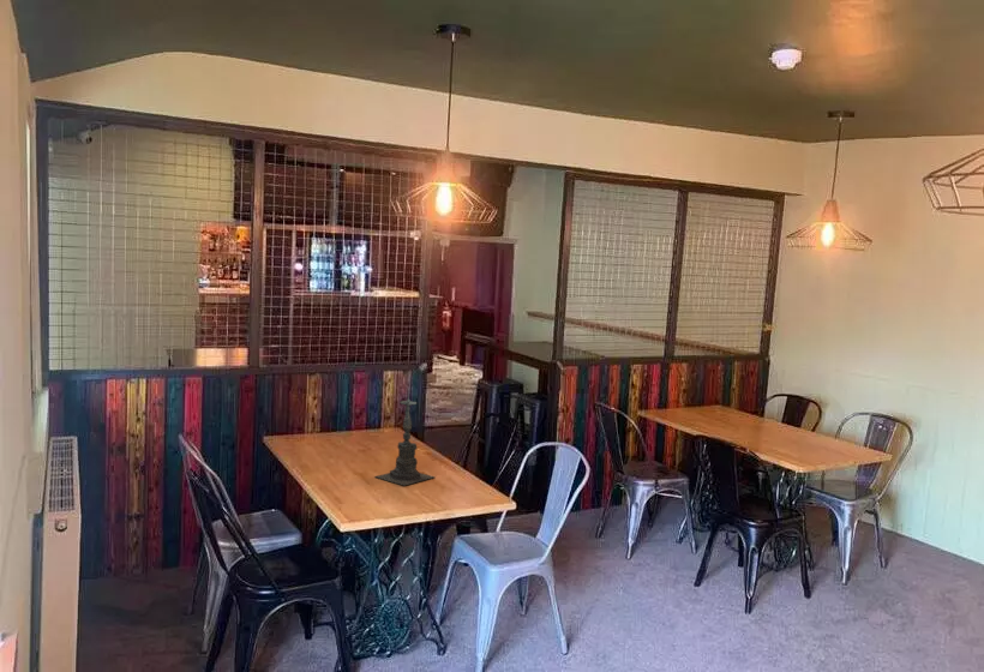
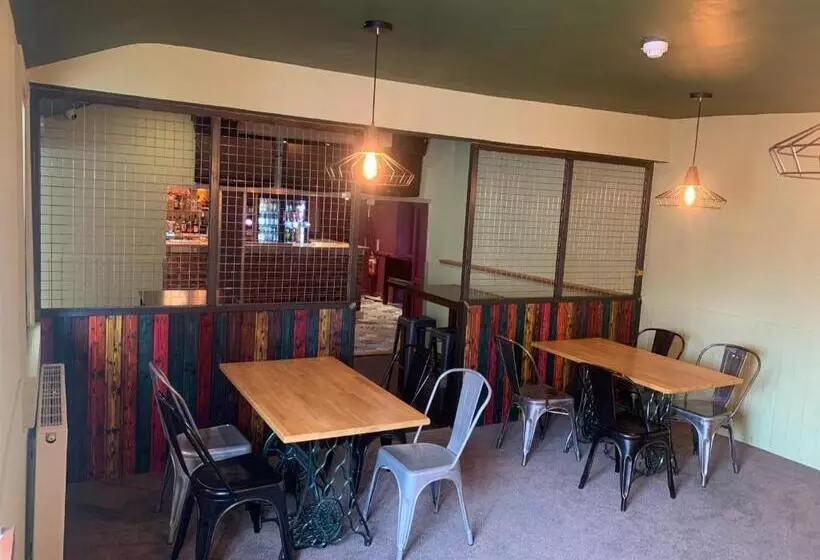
- candle holder [374,389,437,487]
